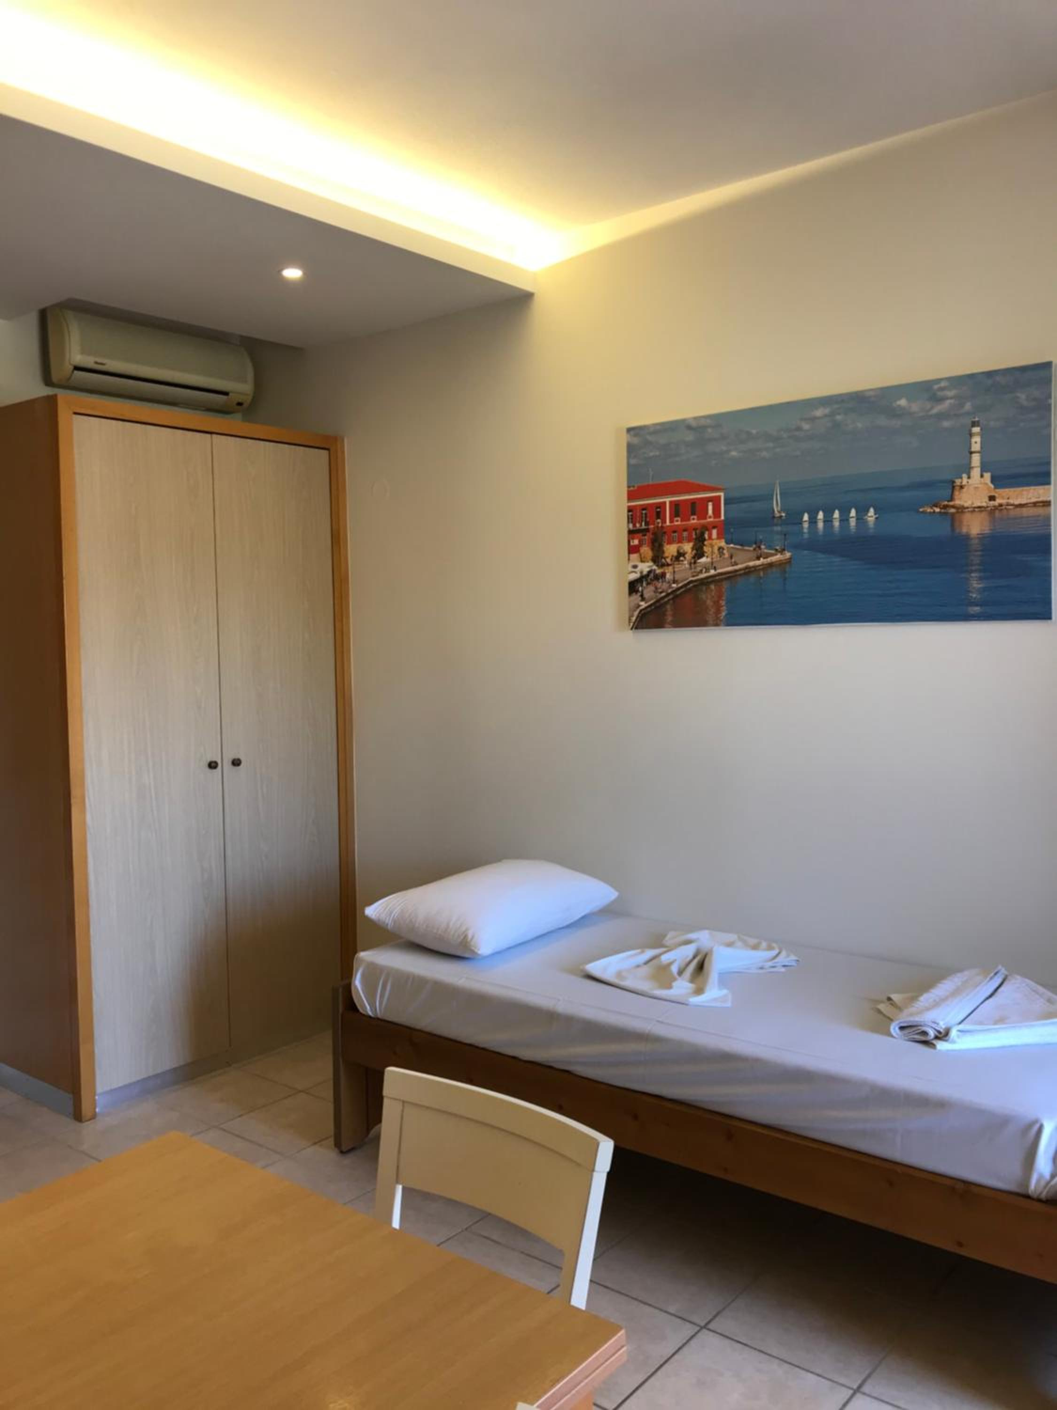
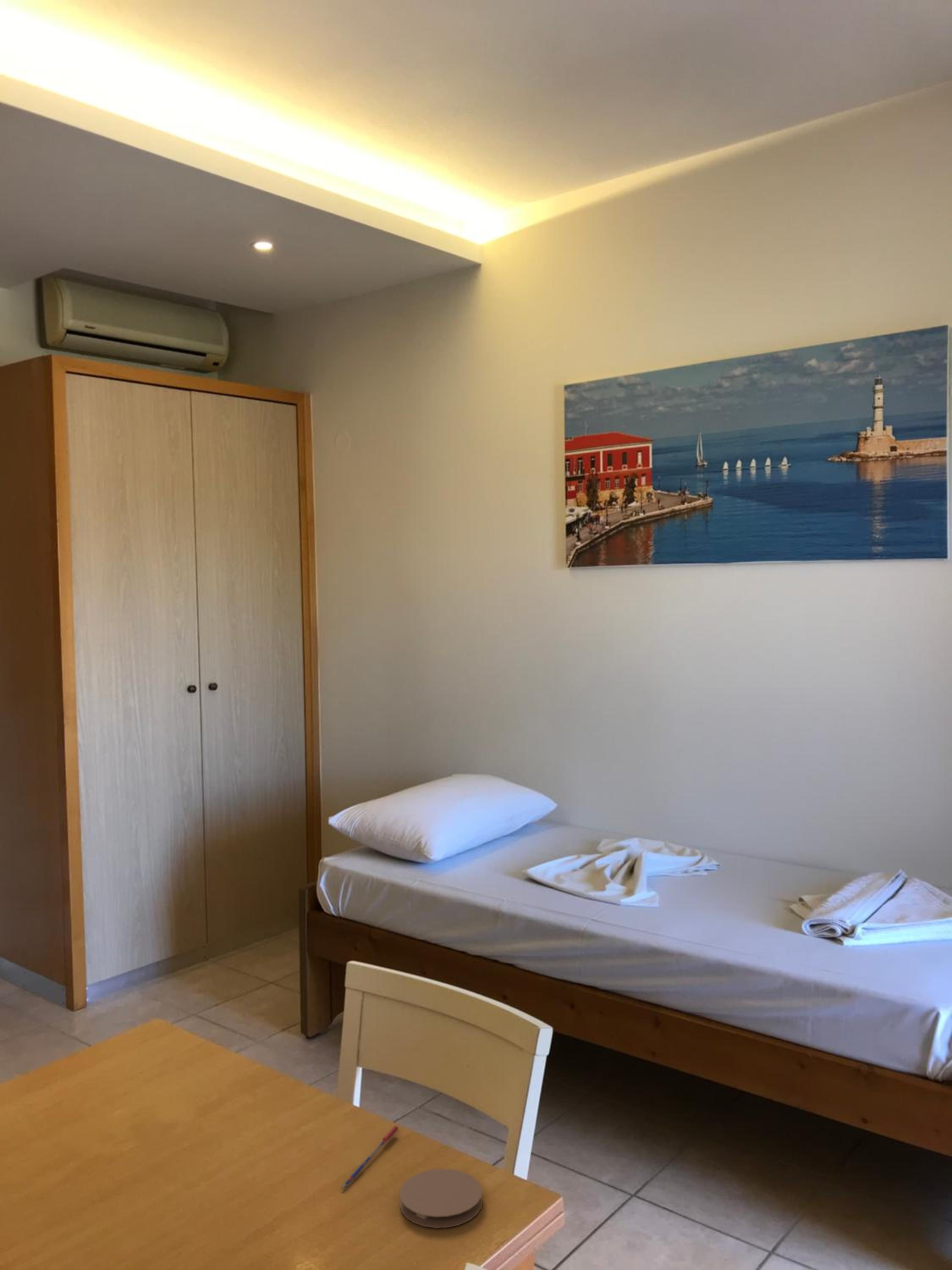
+ pen [338,1125,399,1190]
+ coaster [399,1168,483,1229]
